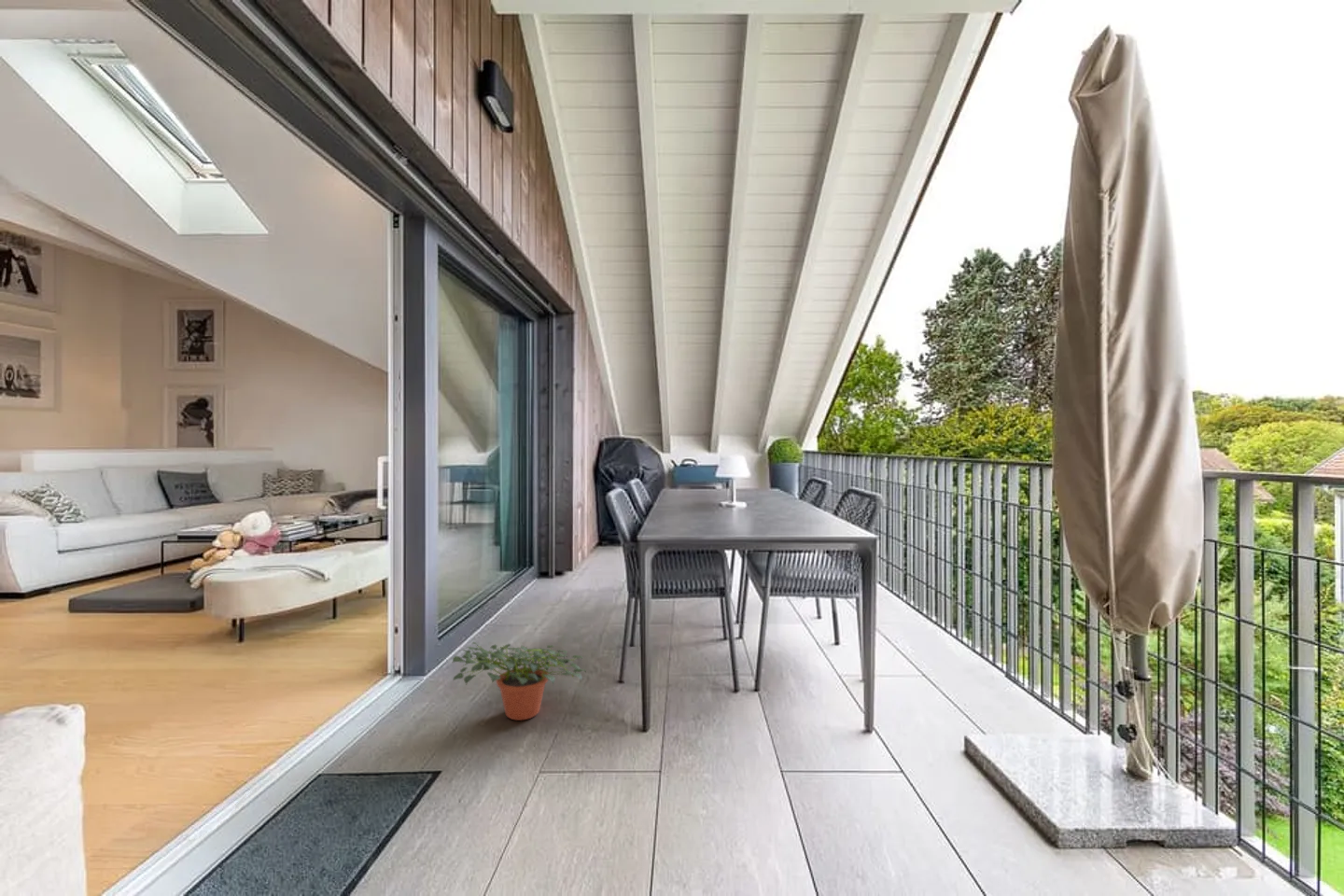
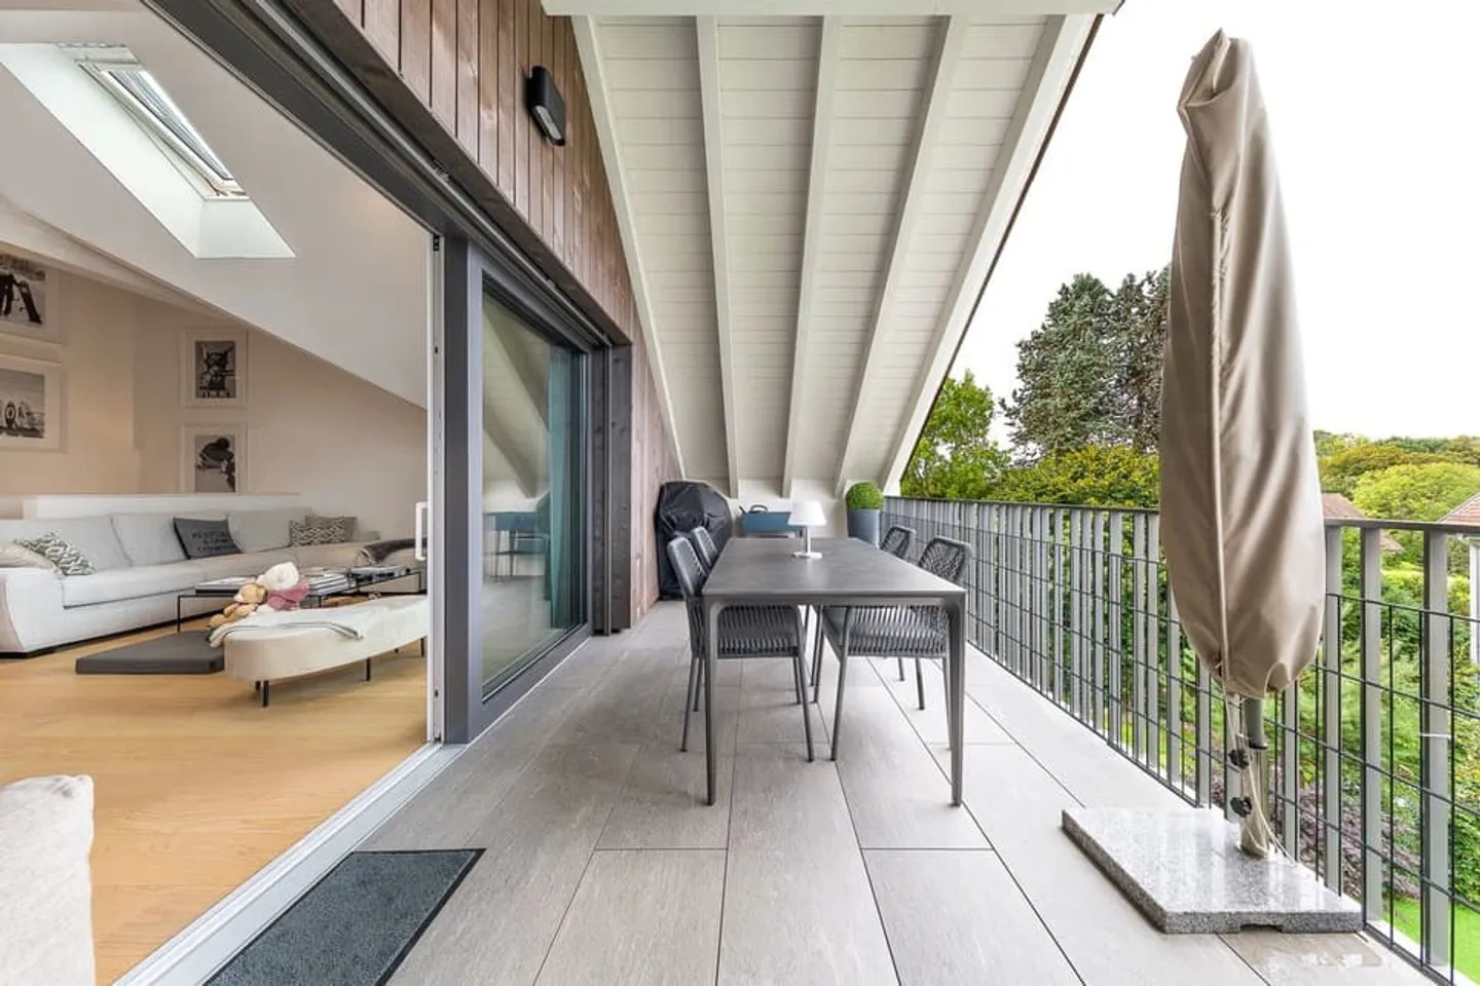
- potted plant [451,641,587,721]
